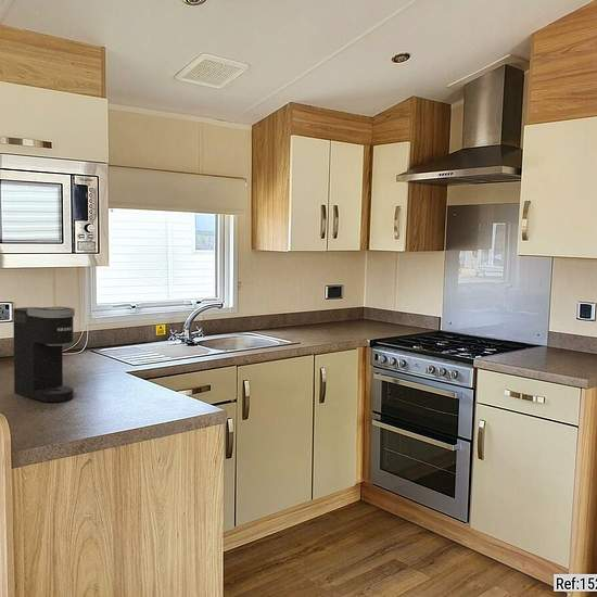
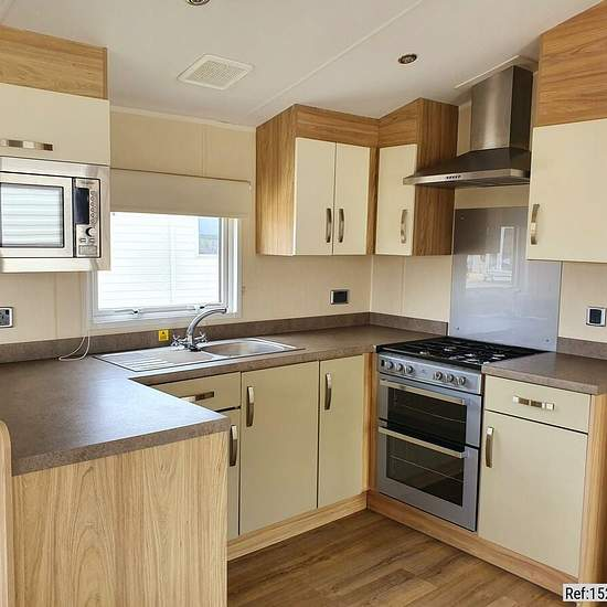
- coffee maker [12,306,76,404]
